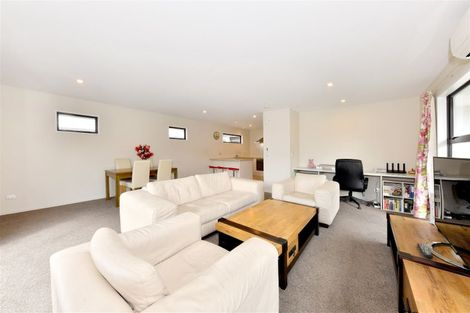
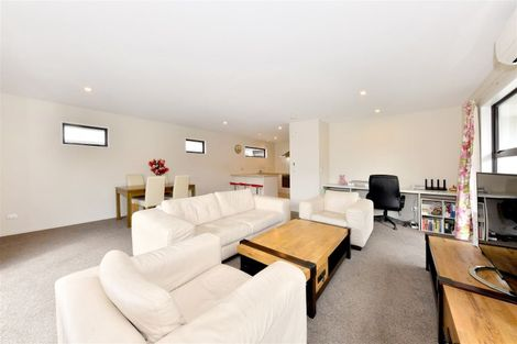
- remote control [416,242,434,260]
